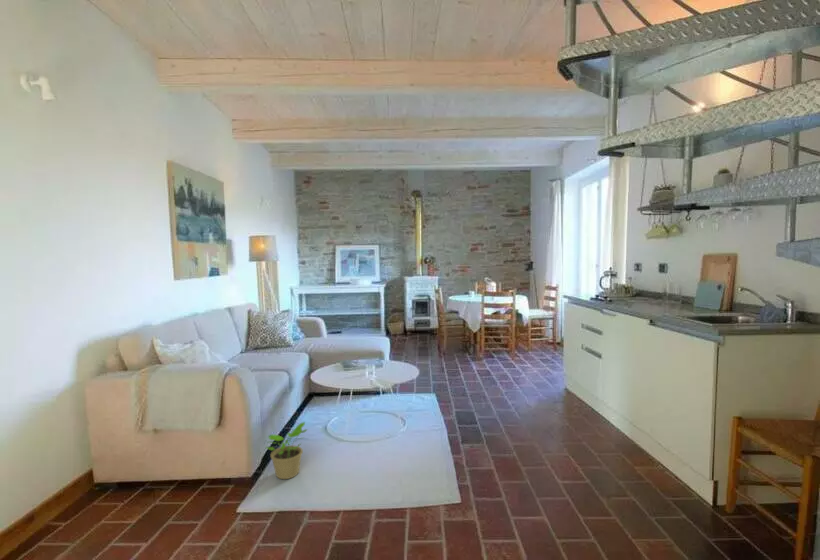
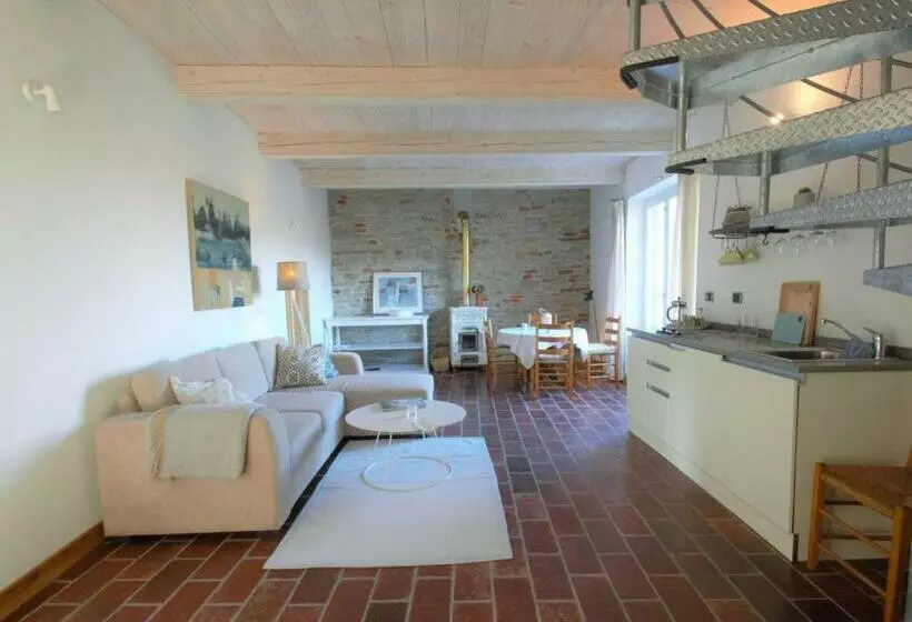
- potted plant [264,421,309,480]
